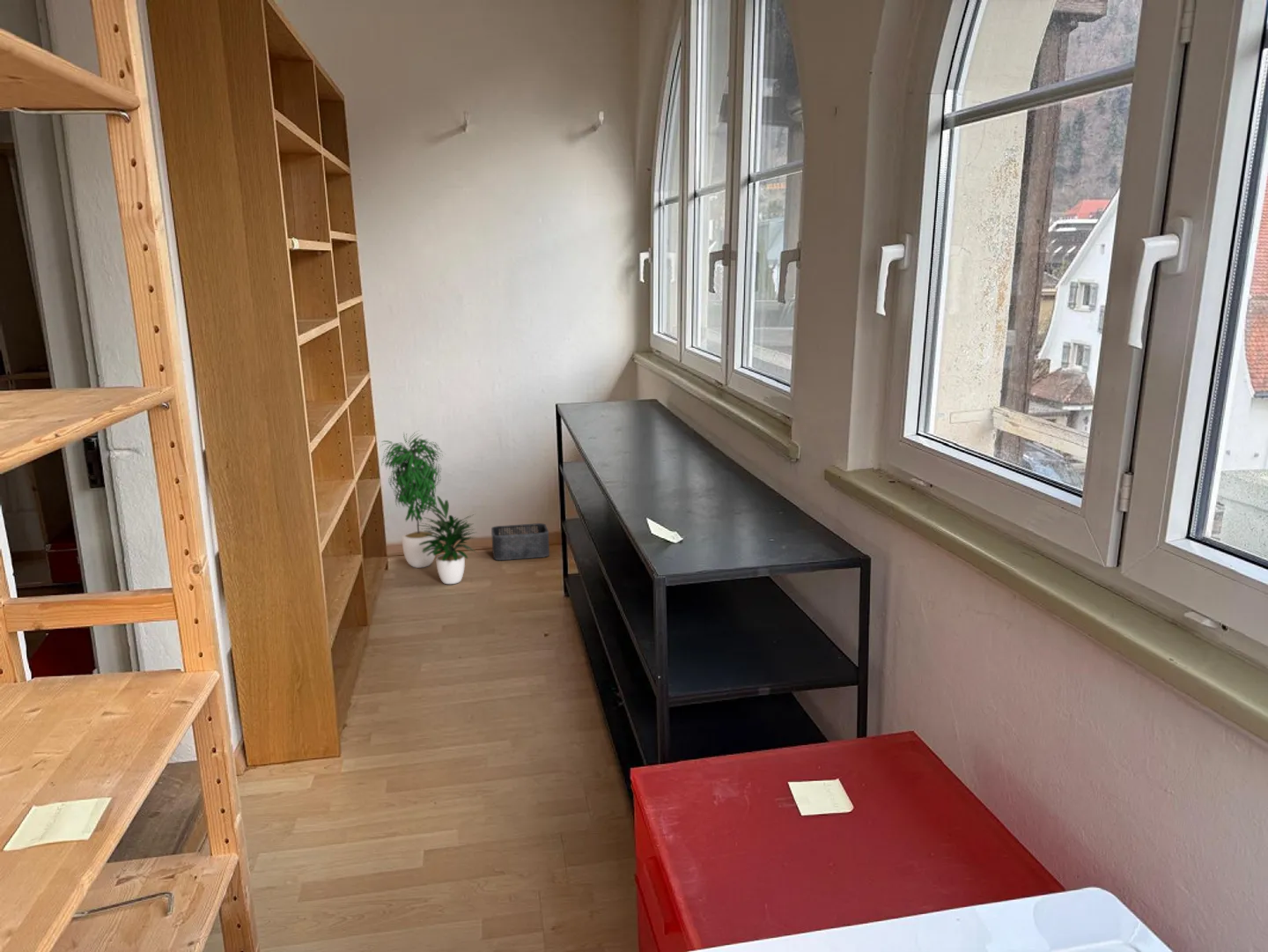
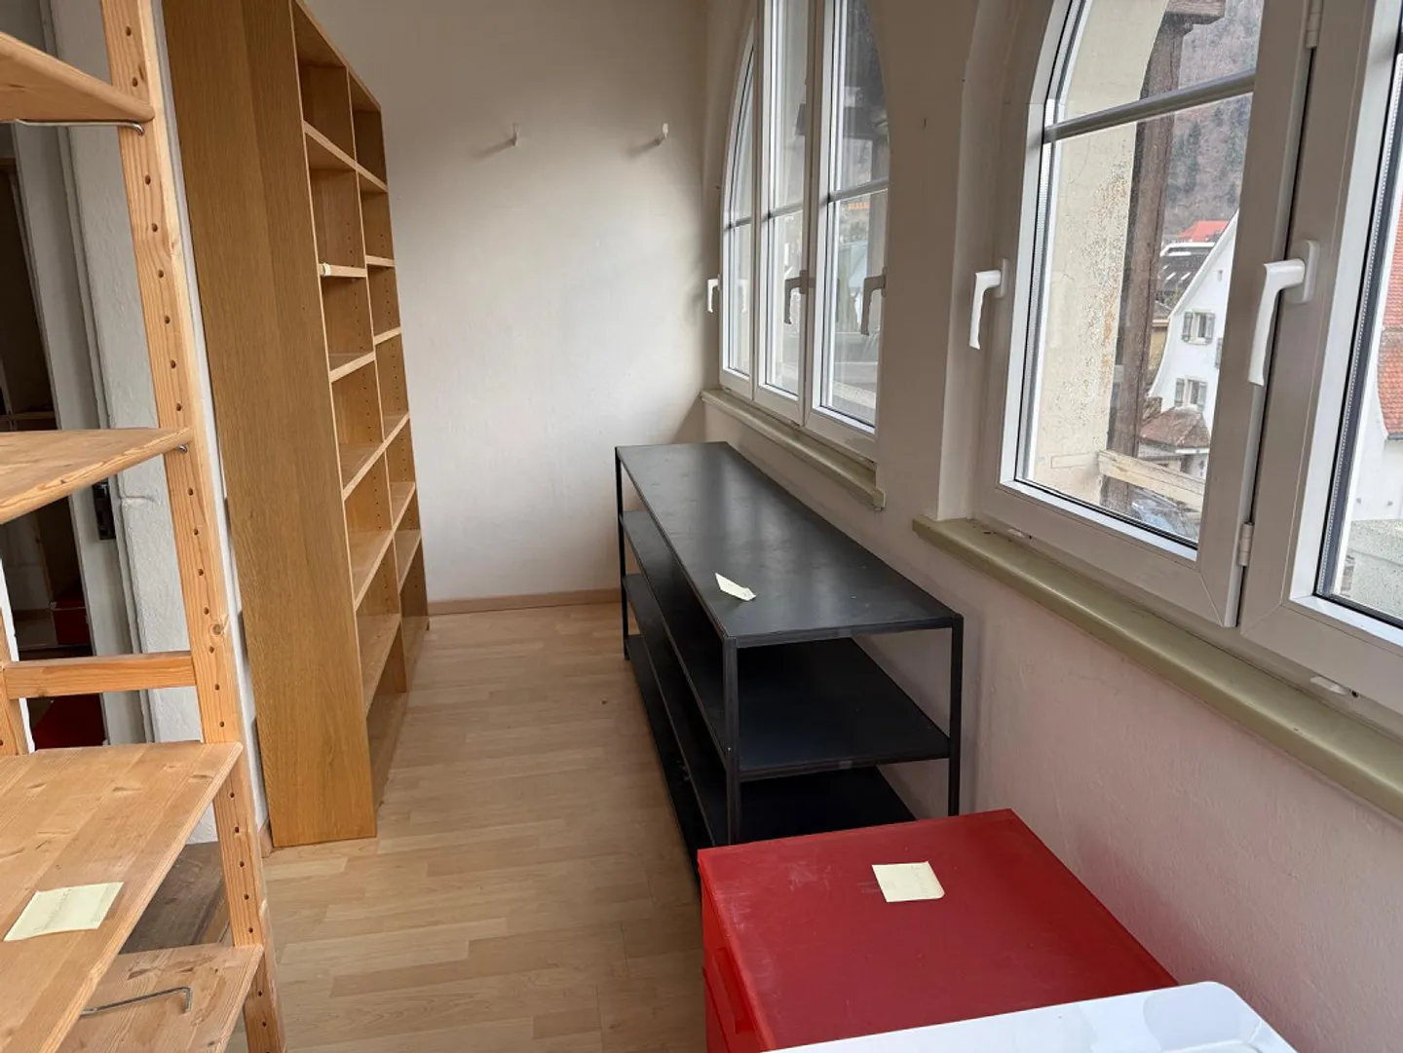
- storage bin [490,522,550,561]
- potted plant [380,430,479,585]
